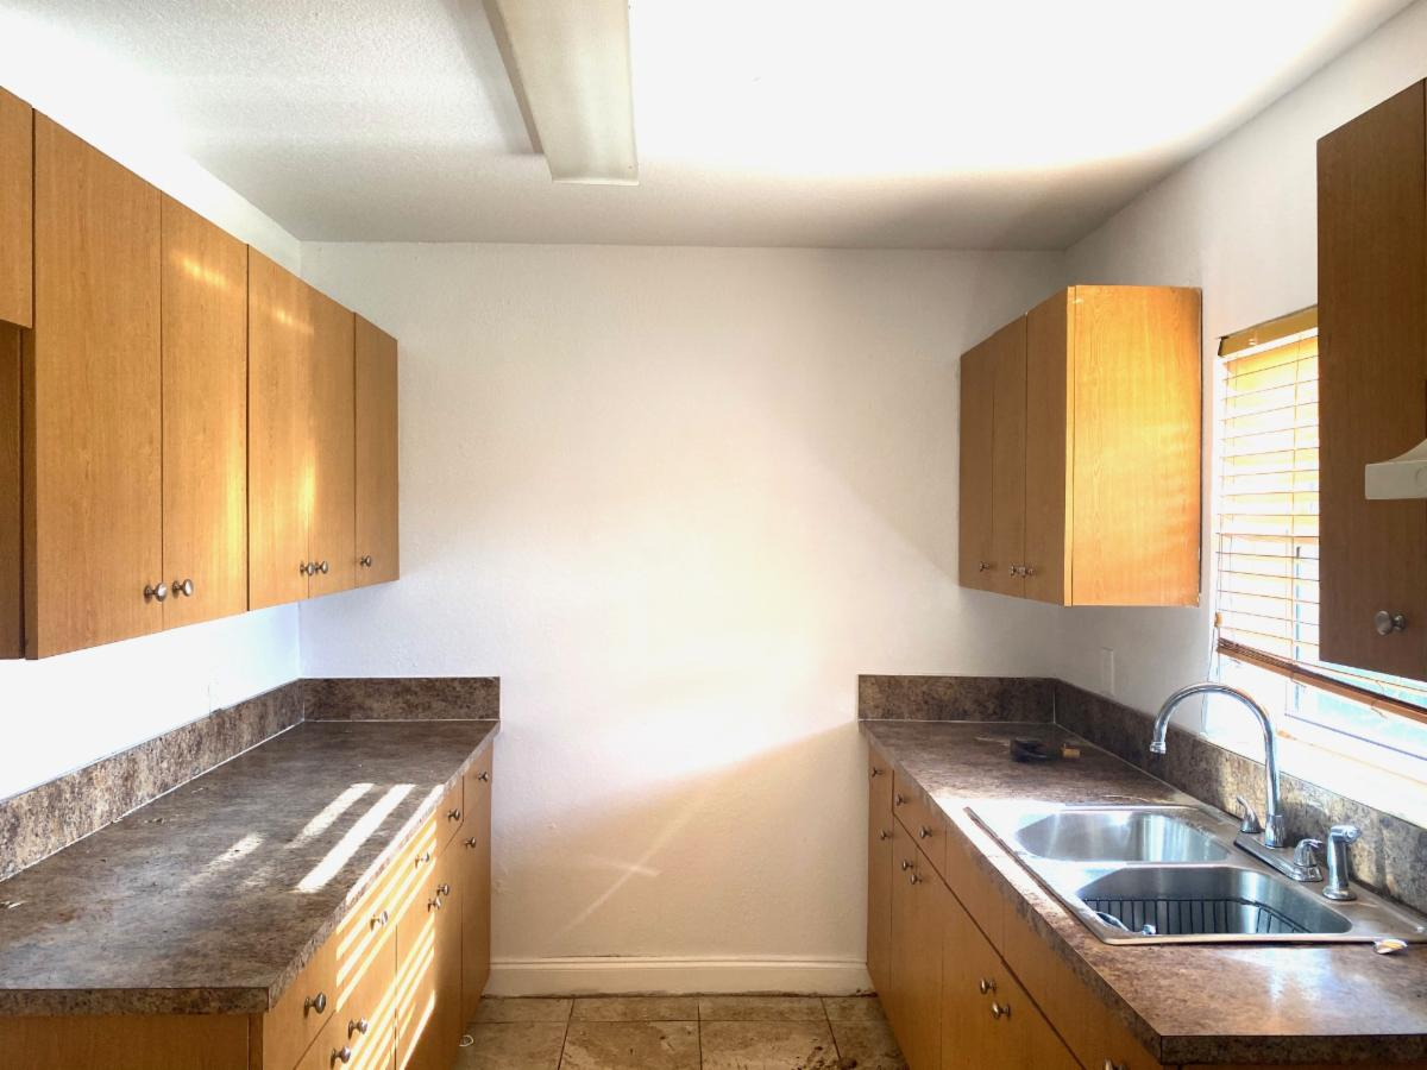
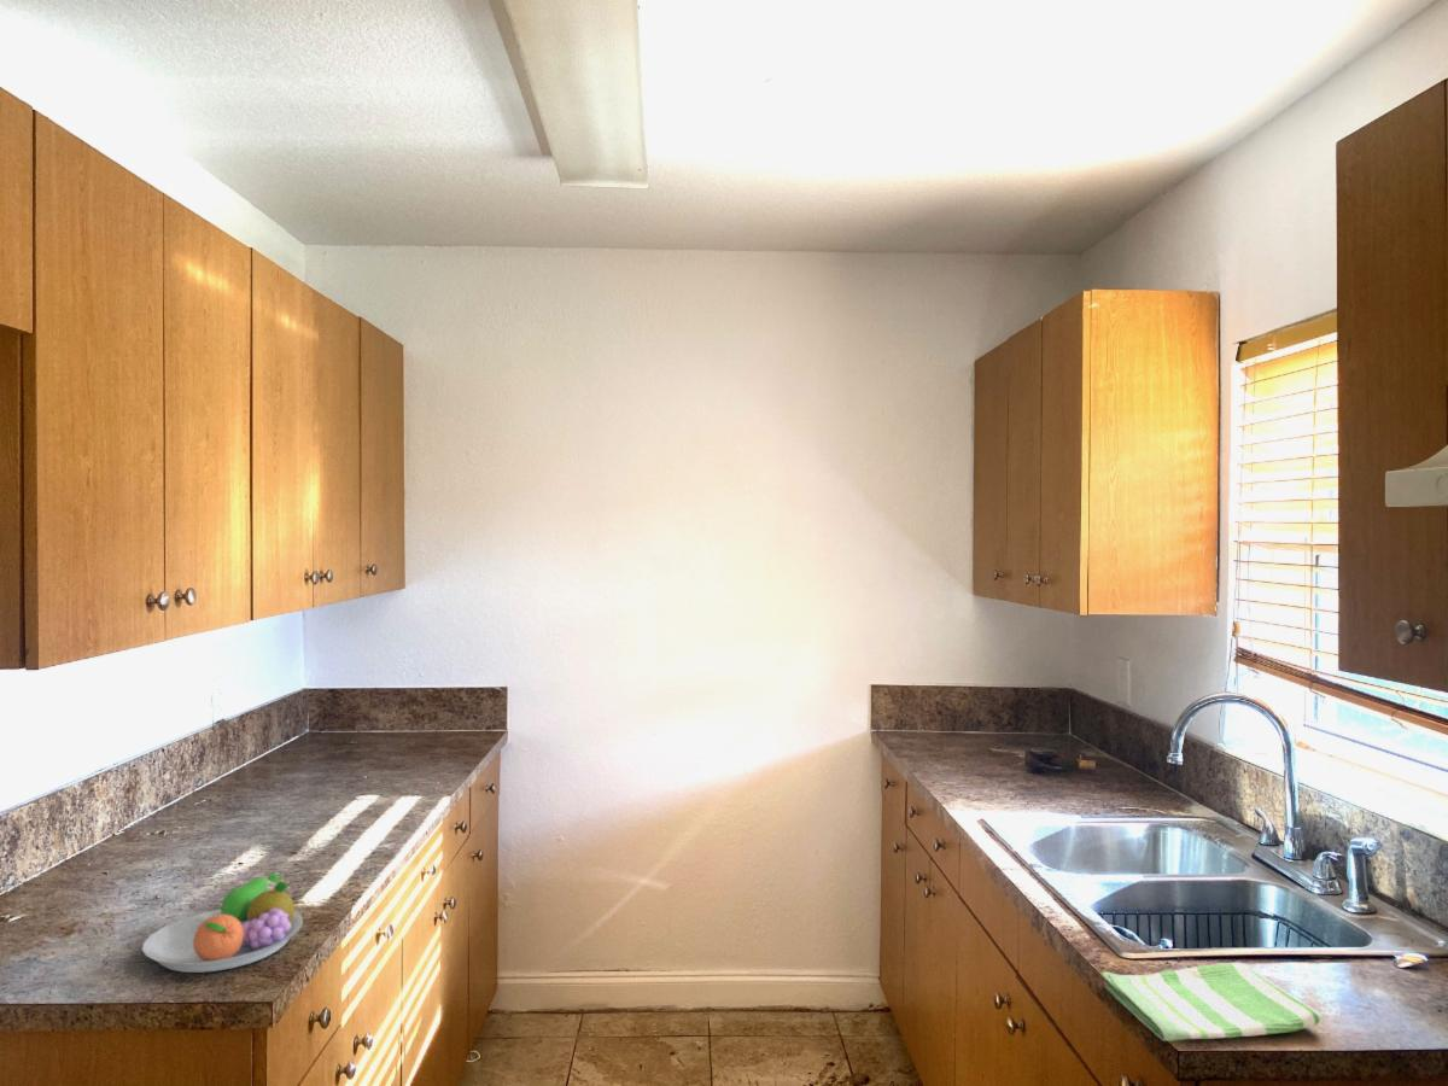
+ fruit bowl [141,872,304,974]
+ dish towel [1100,961,1324,1043]
